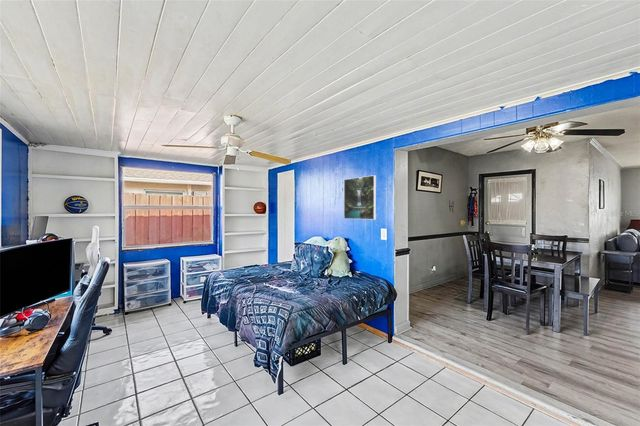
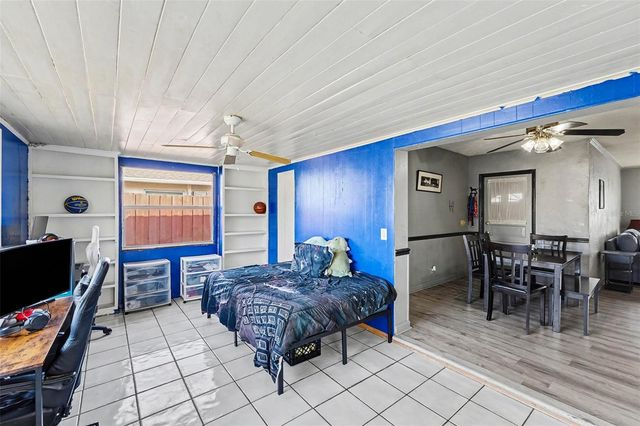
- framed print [343,174,377,221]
